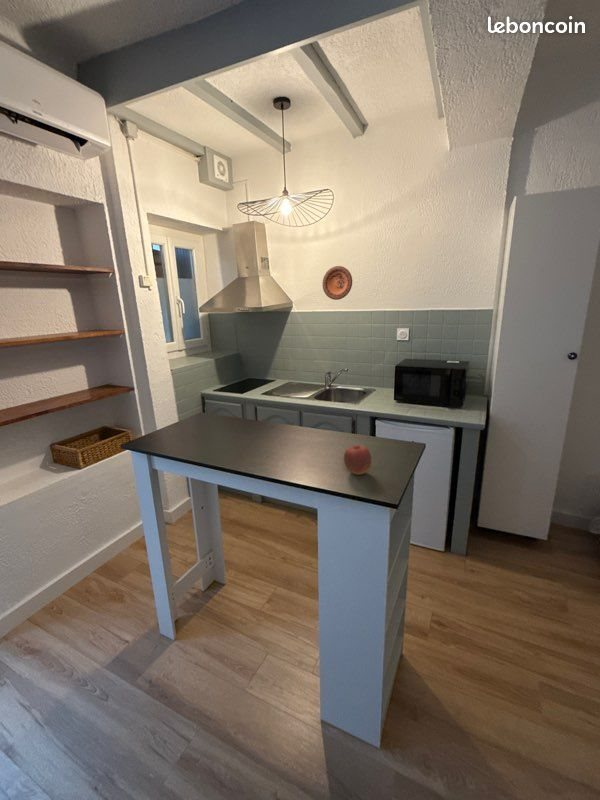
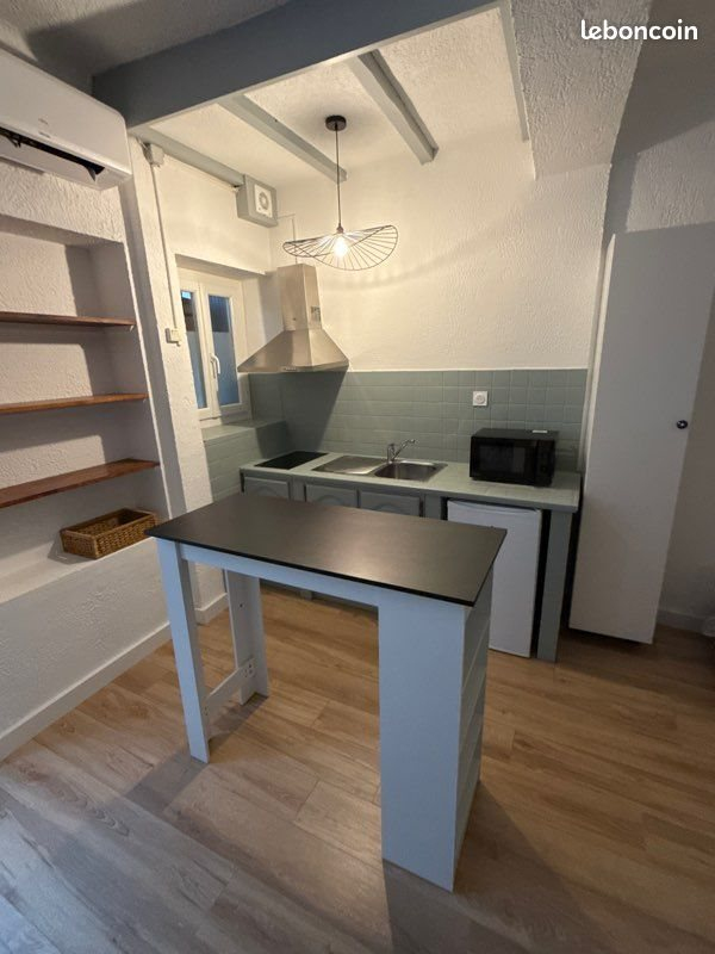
- apple [343,444,372,476]
- decorative plate [322,265,353,301]
